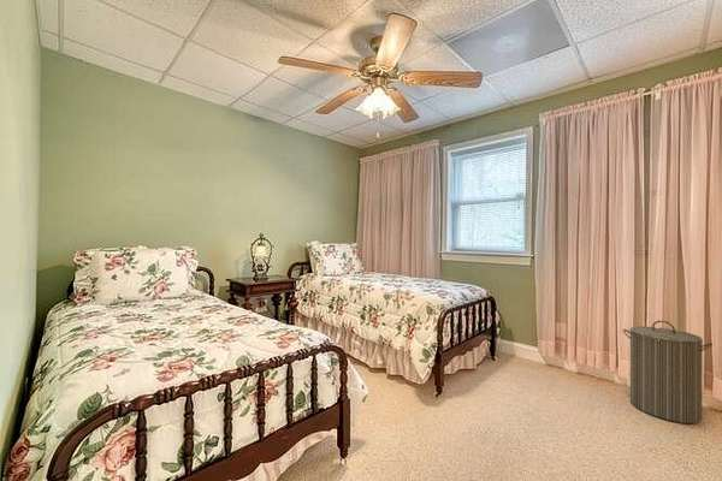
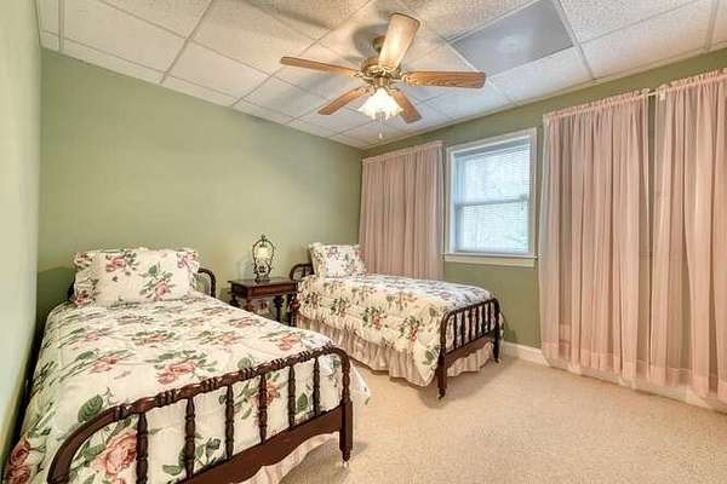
- laundry hamper [622,320,714,424]
